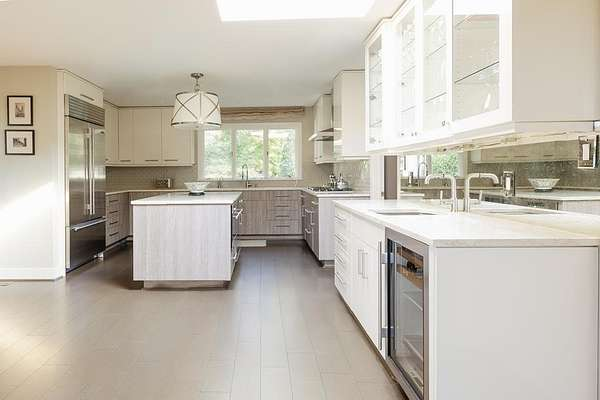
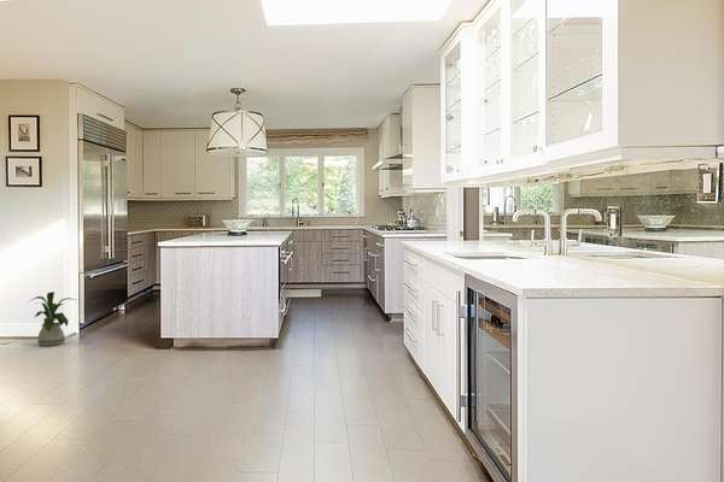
+ house plant [27,290,78,347]
